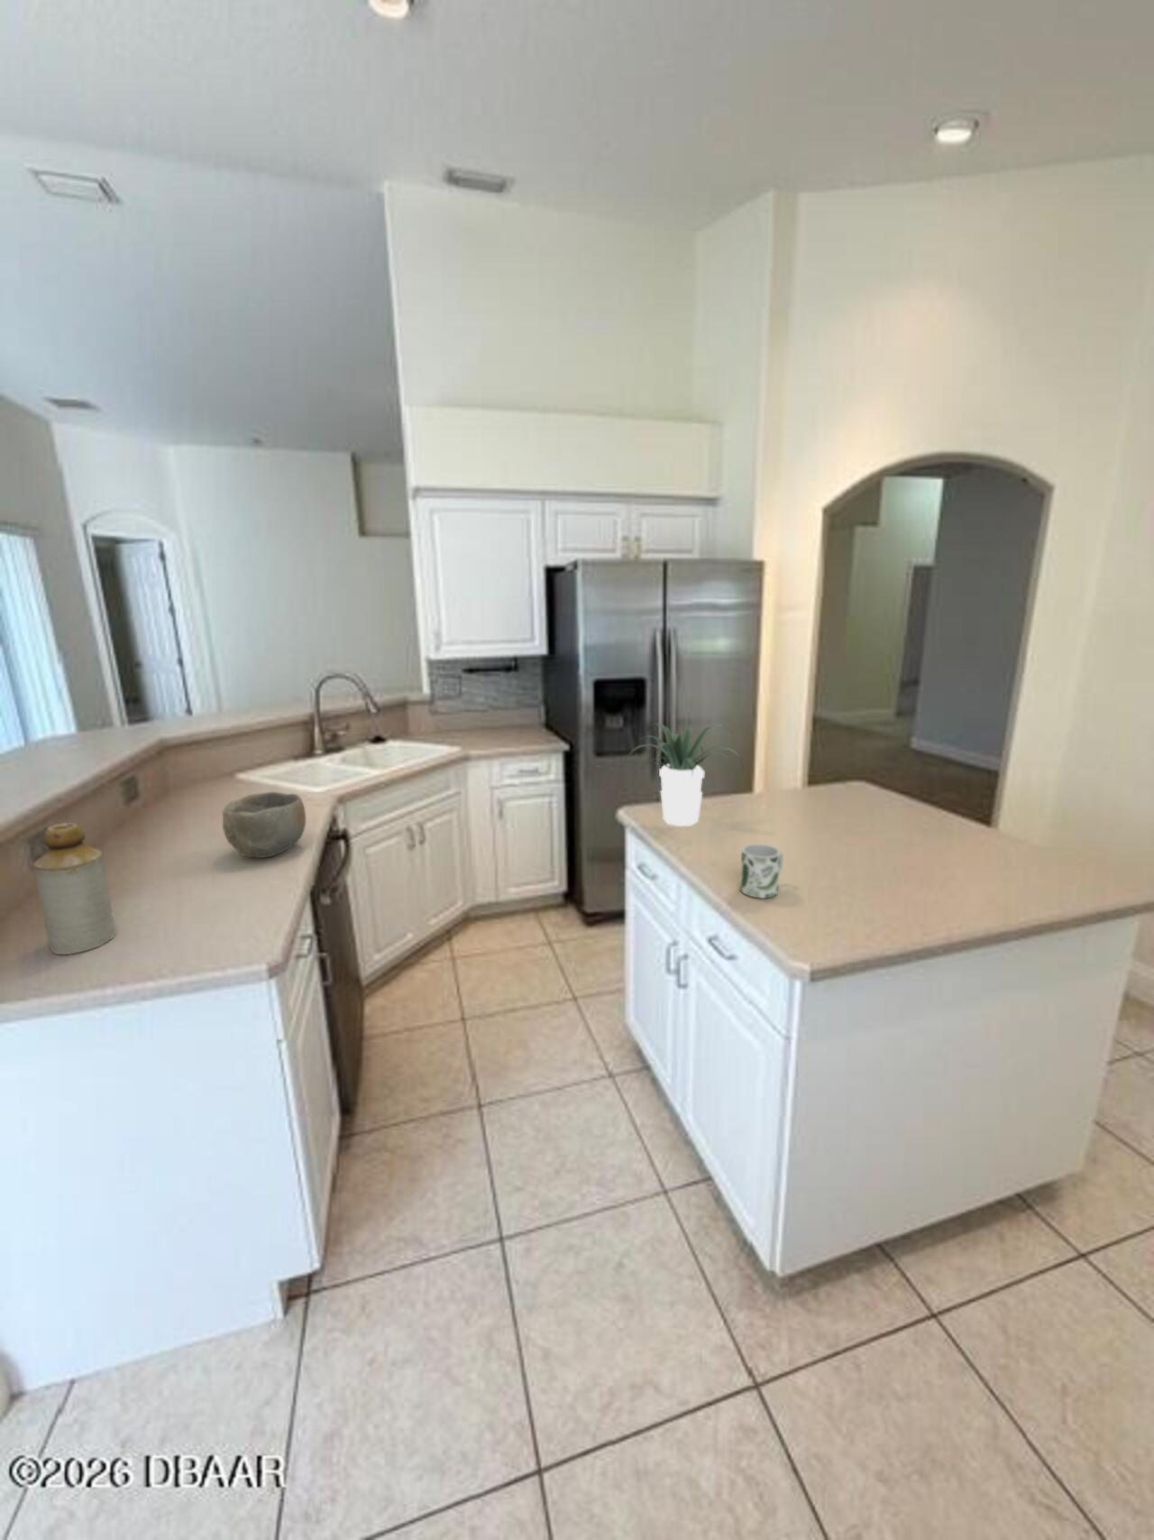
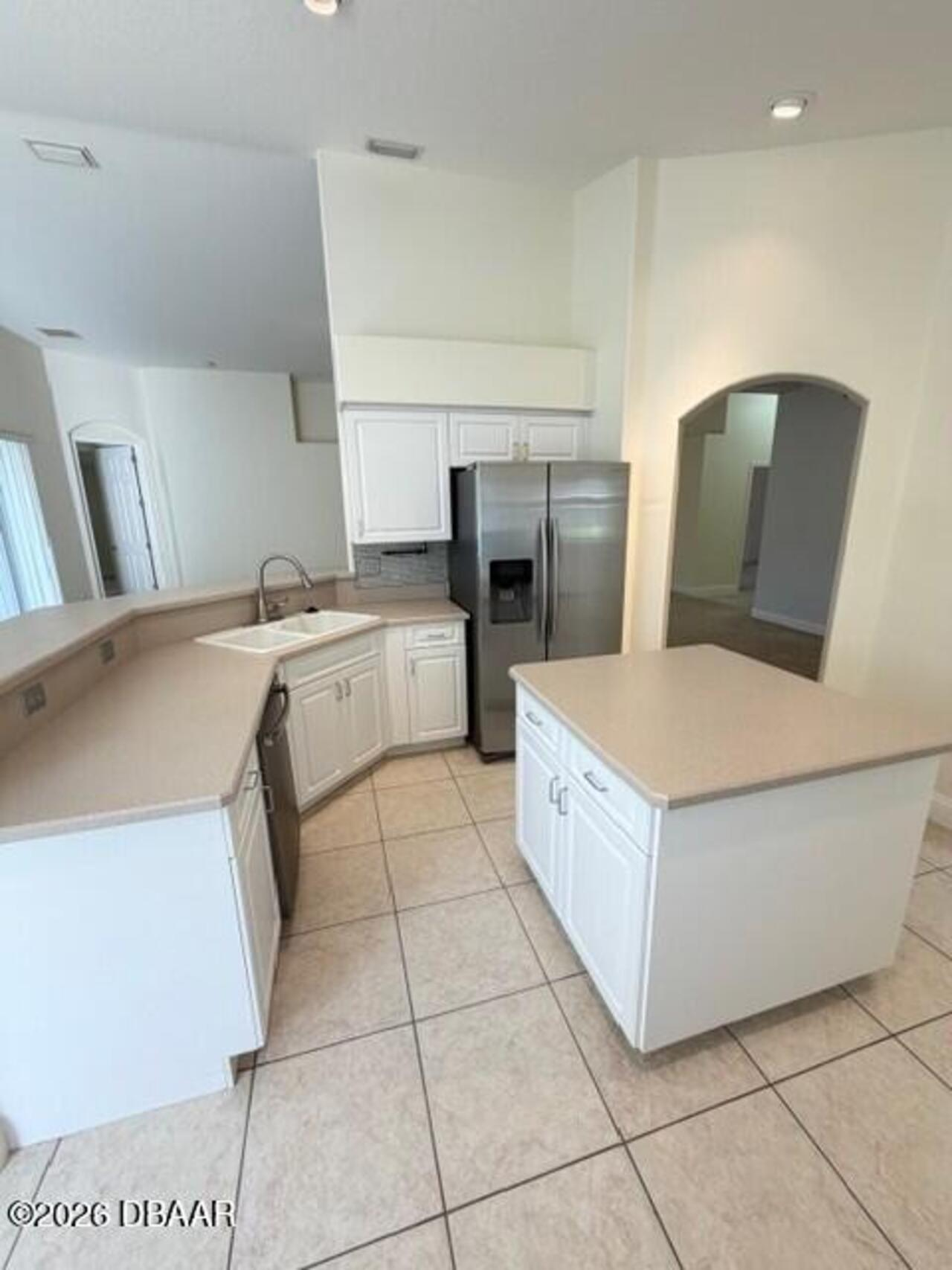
- bottle [33,822,116,956]
- mug [739,844,784,900]
- bowl [222,791,307,859]
- potted plant [624,723,744,827]
